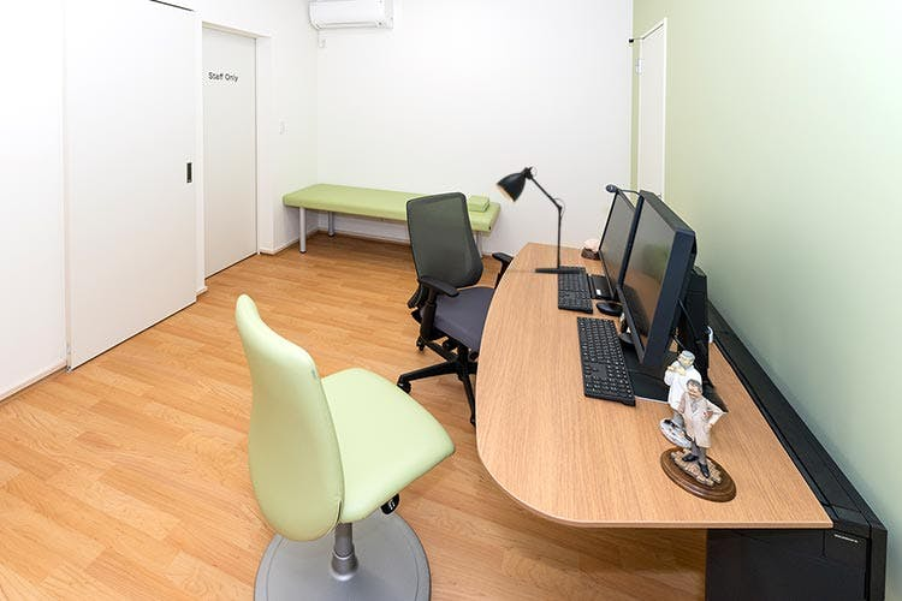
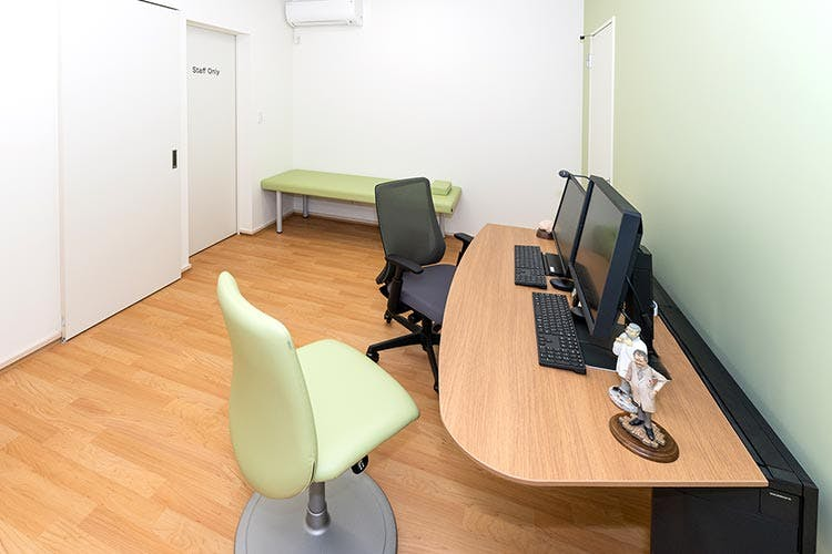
- desk lamp [494,166,582,274]
